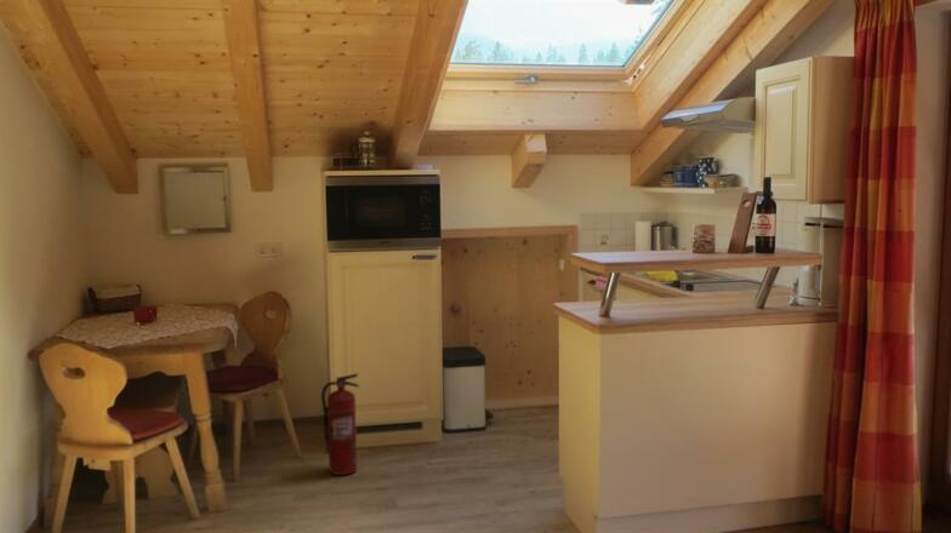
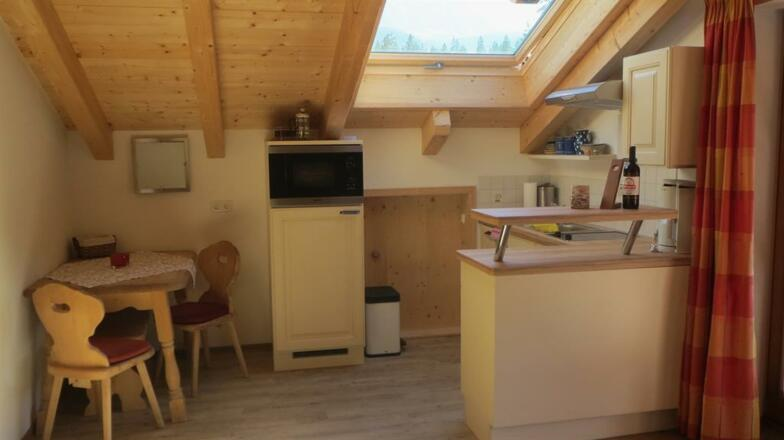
- fire extinguisher [320,372,360,476]
